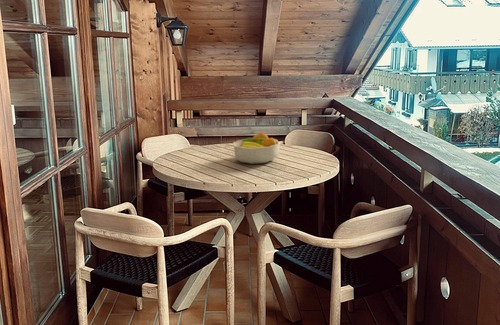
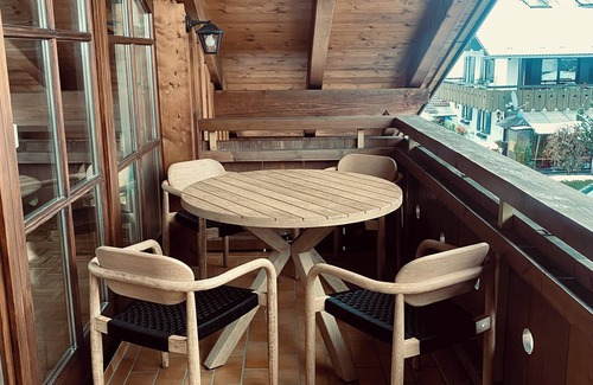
- fruit bowl [232,131,281,165]
